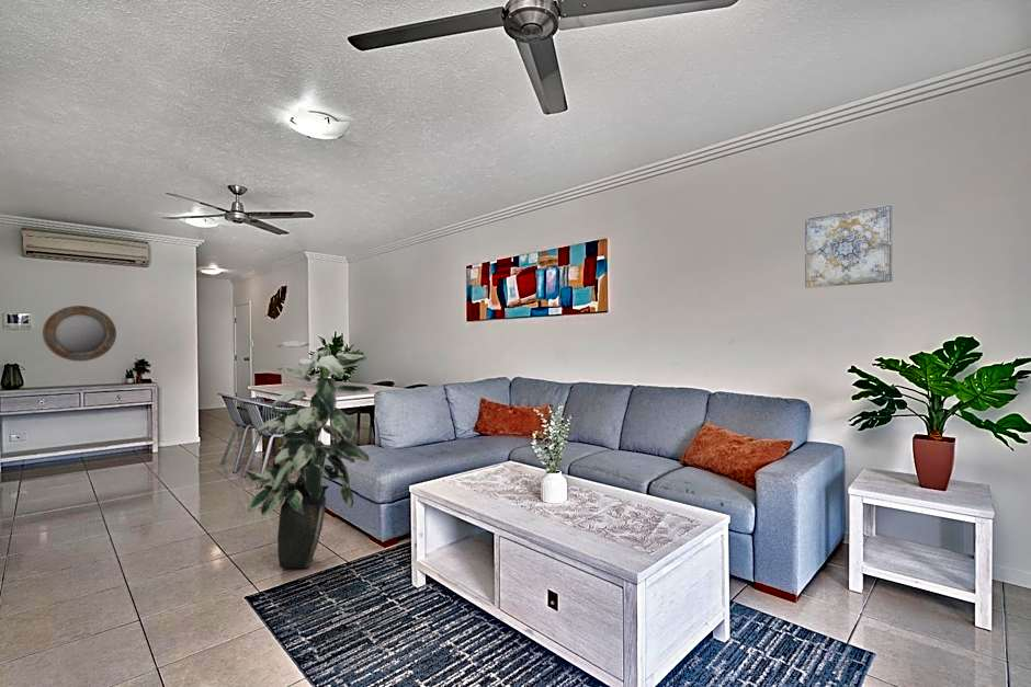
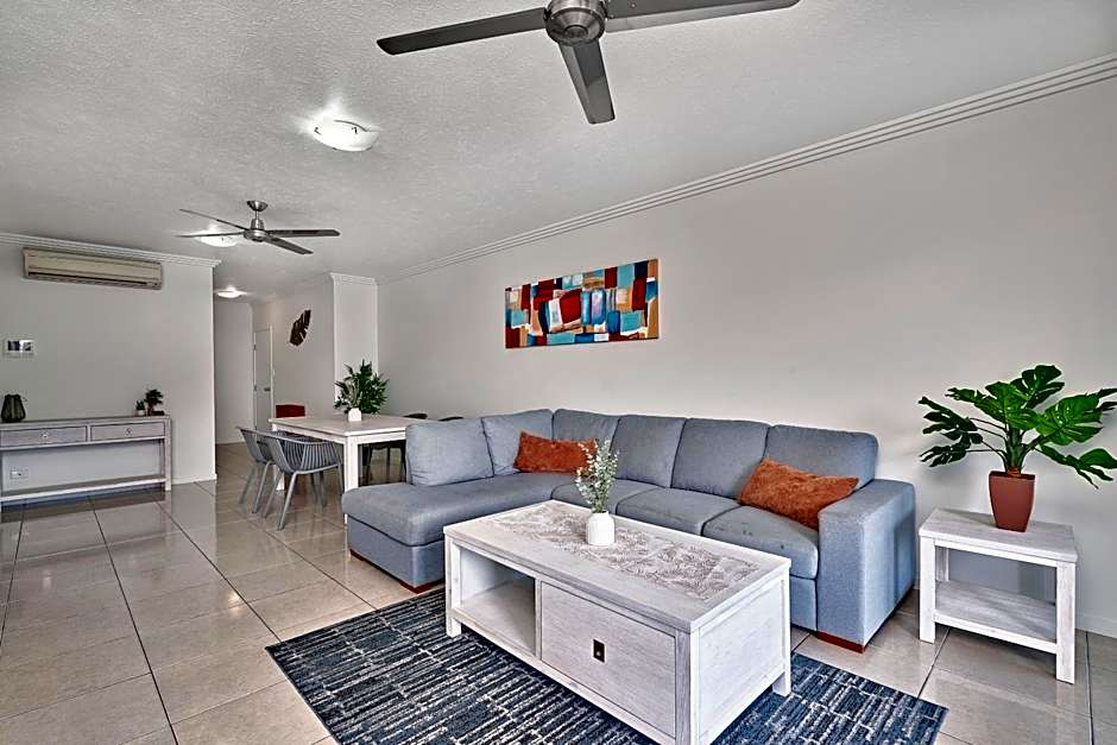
- home mirror [42,305,117,363]
- indoor plant [243,340,371,569]
- wall art [804,204,894,289]
